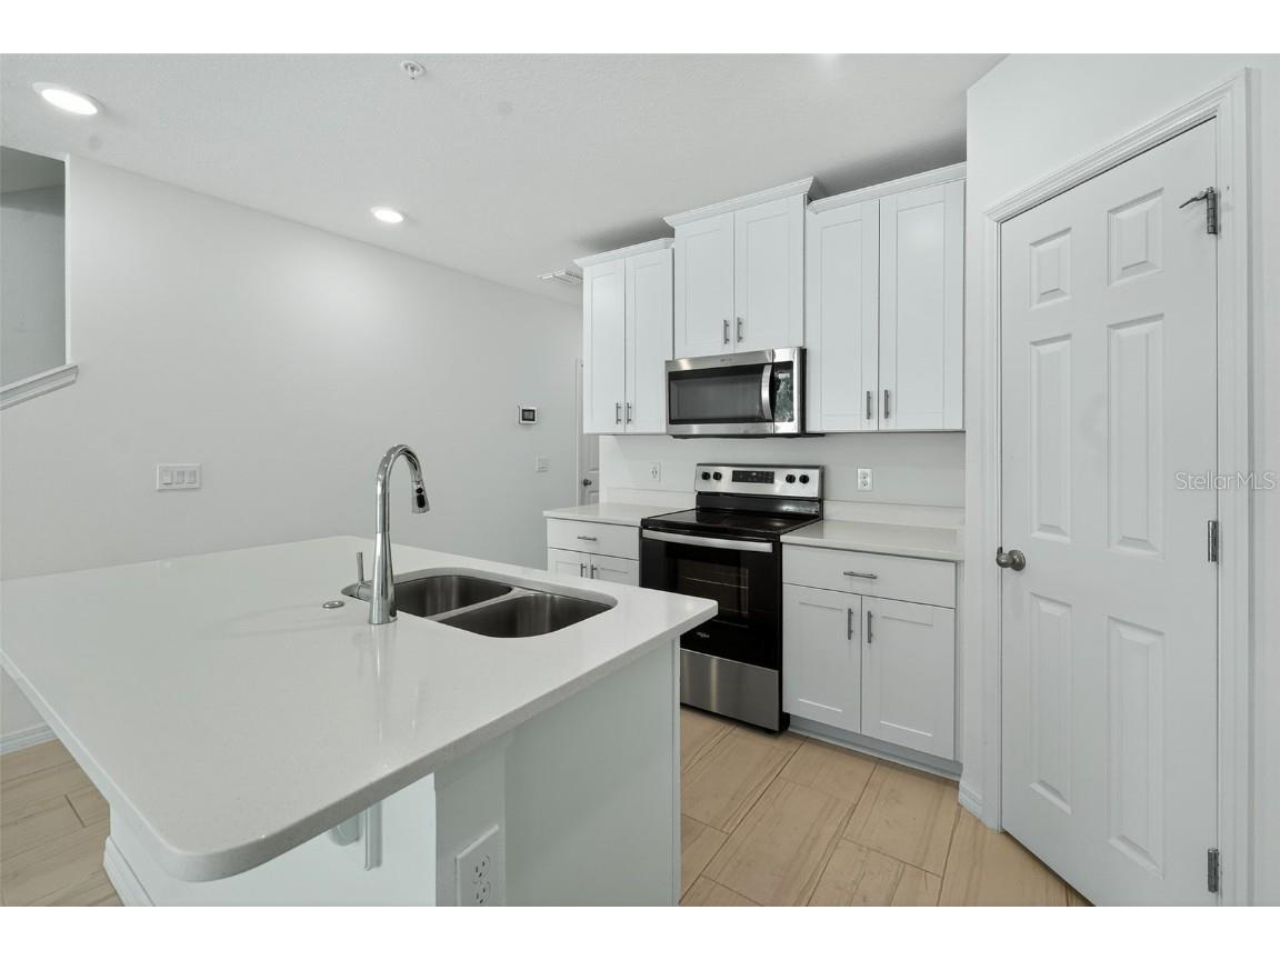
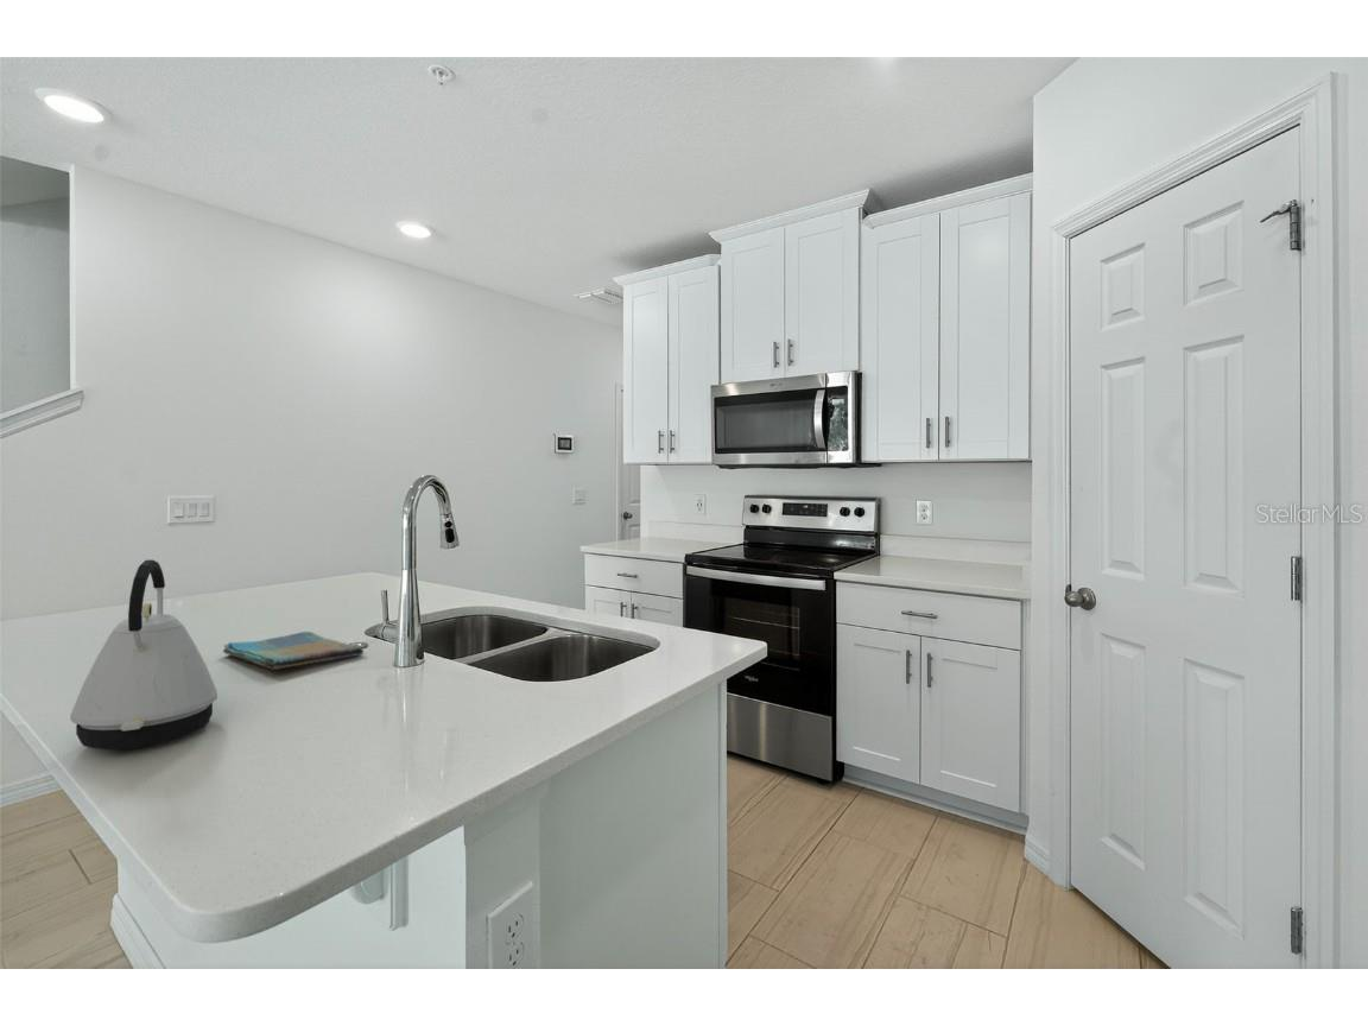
+ dish towel [222,631,365,671]
+ kettle [69,558,218,750]
